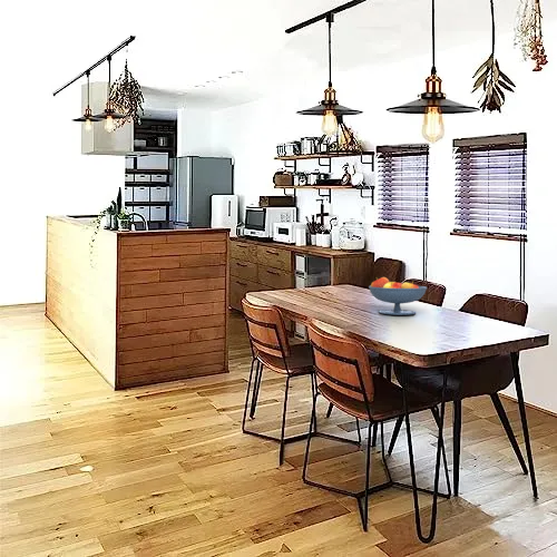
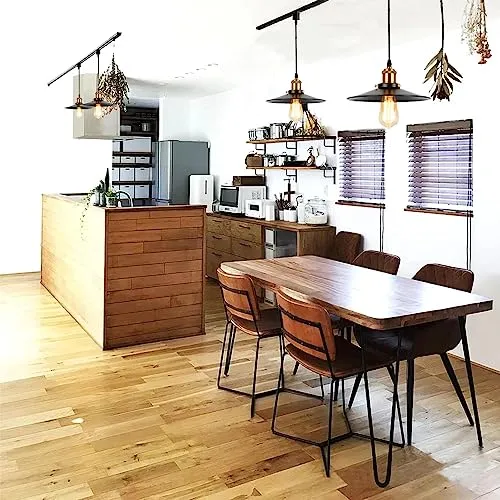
- fruit bowl [368,276,428,316]
